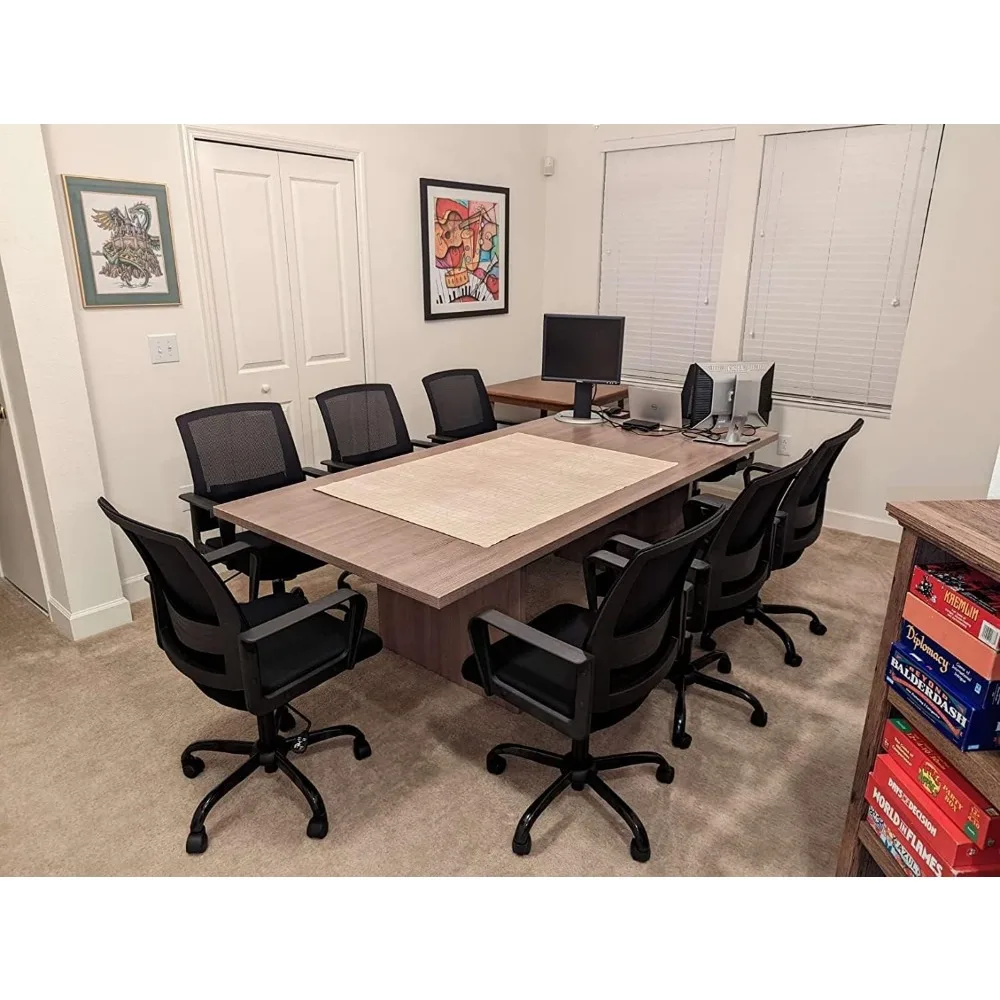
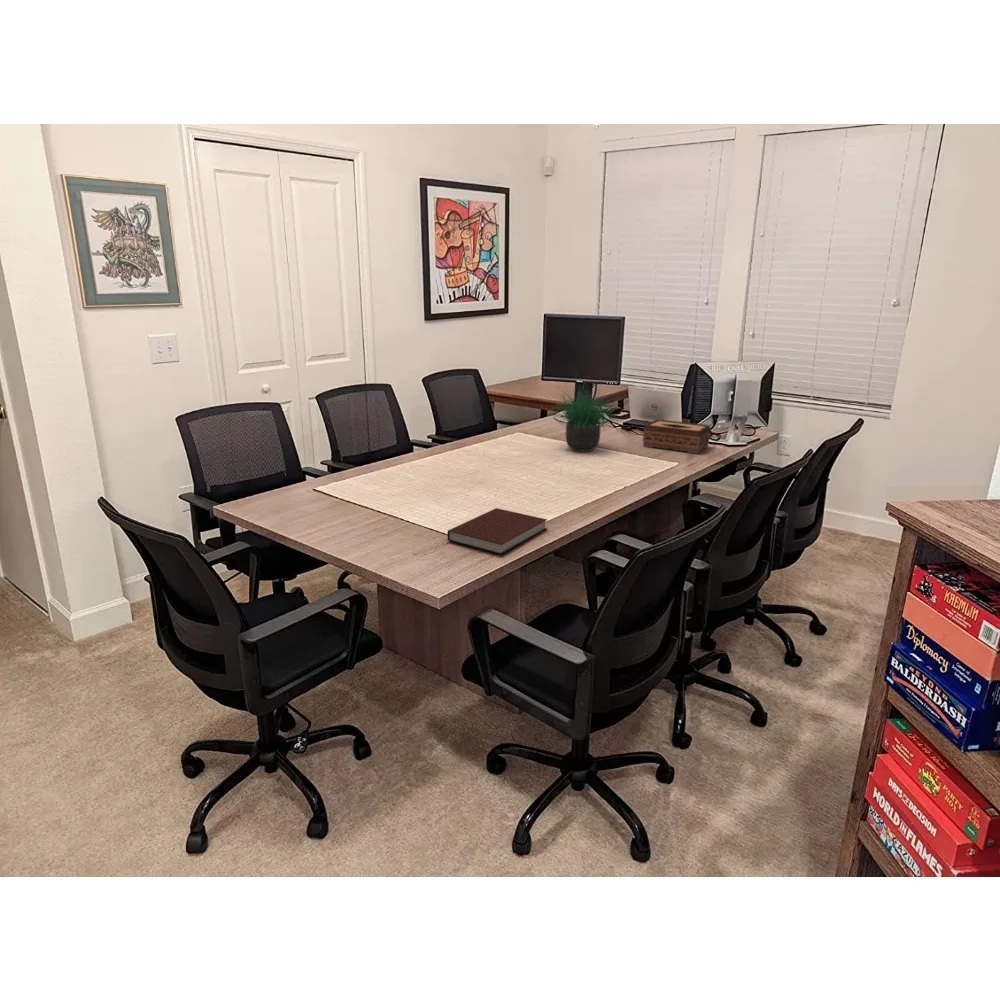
+ notebook [446,507,548,555]
+ potted plant [545,372,620,453]
+ tissue box [642,418,711,455]
